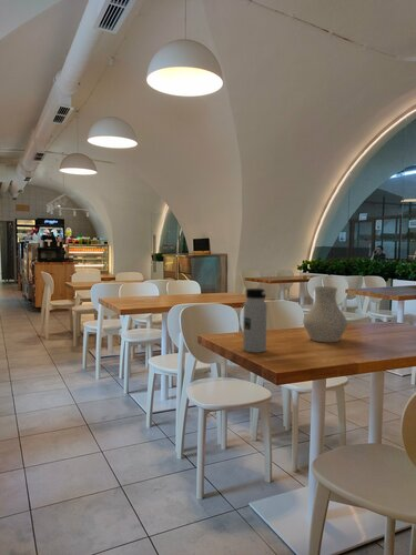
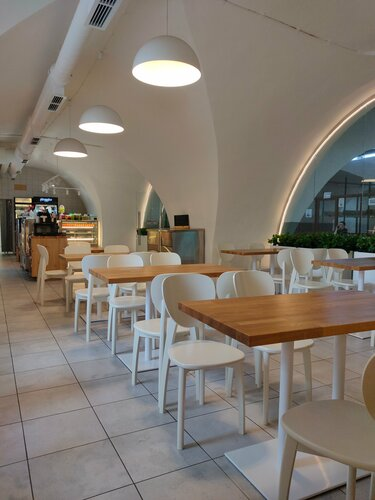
- vase [302,285,348,343]
- water bottle [242,287,268,353]
